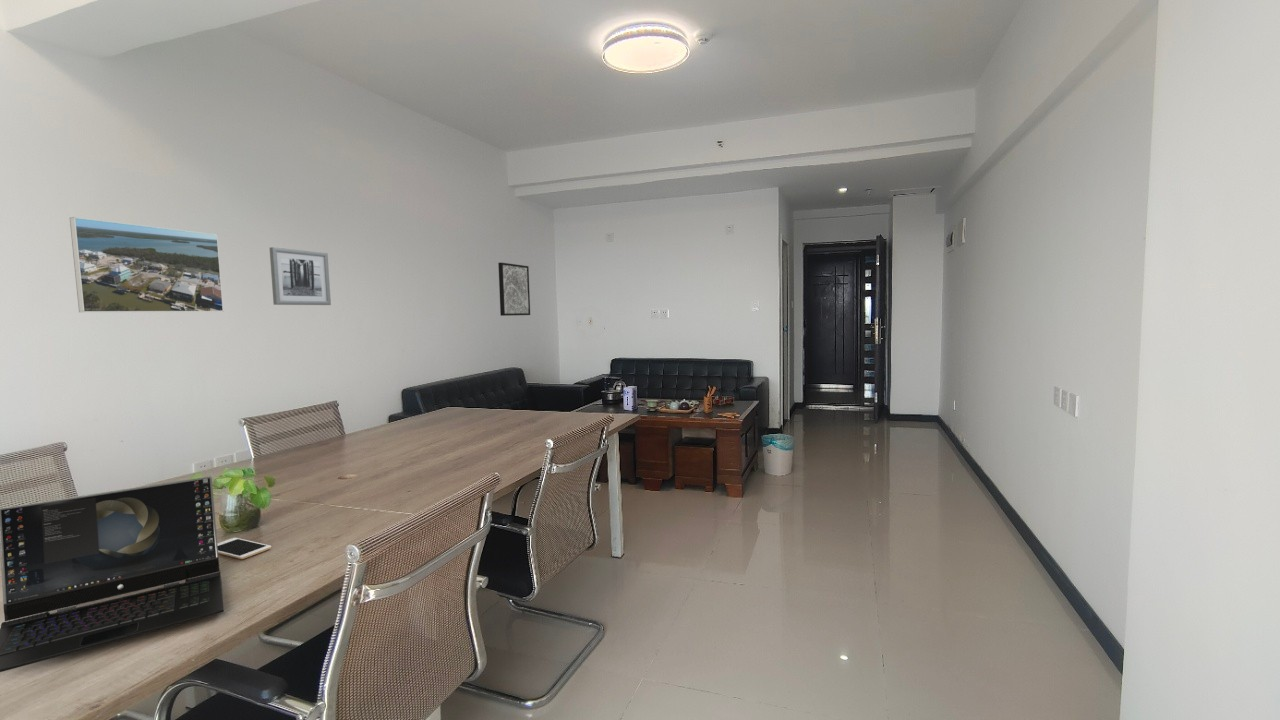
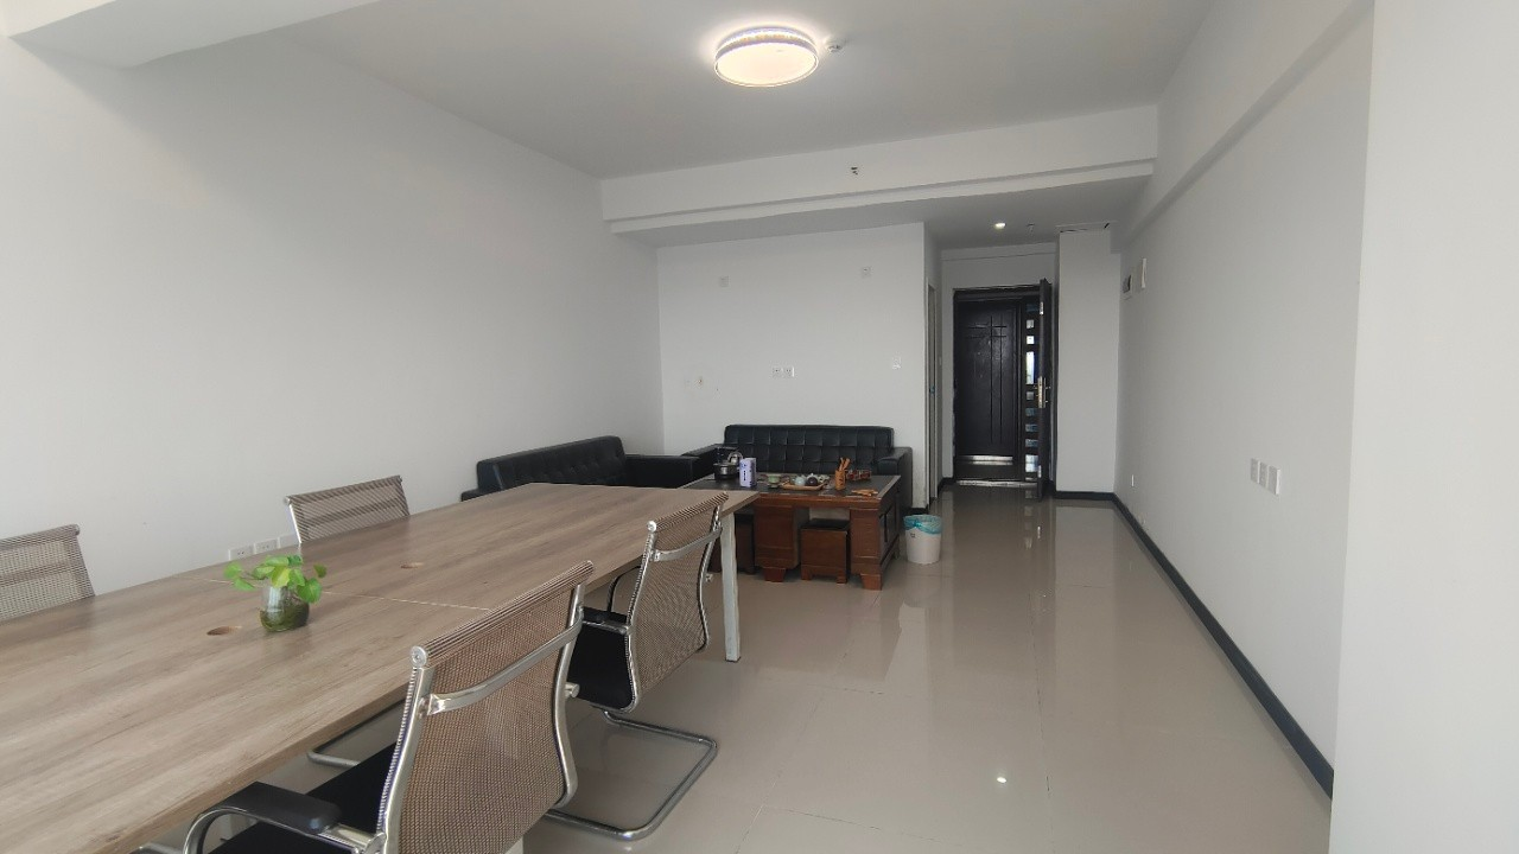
- laptop [0,475,225,673]
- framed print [69,216,224,313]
- wall art [269,246,332,306]
- cell phone [217,537,272,560]
- wall art [497,262,531,317]
